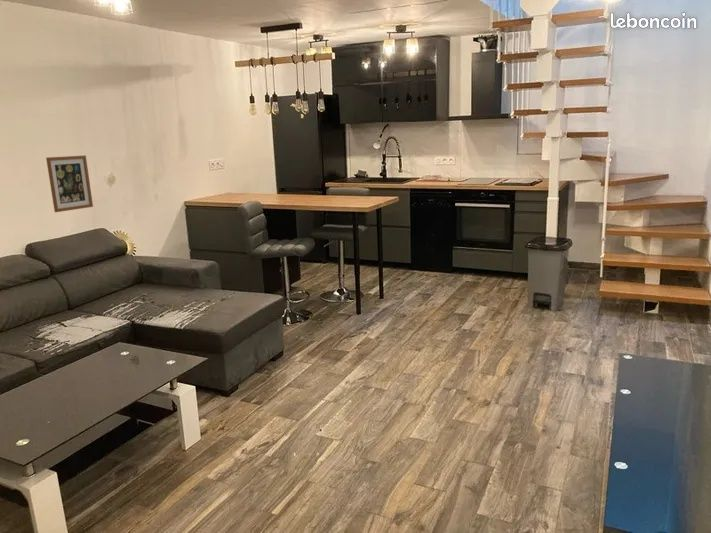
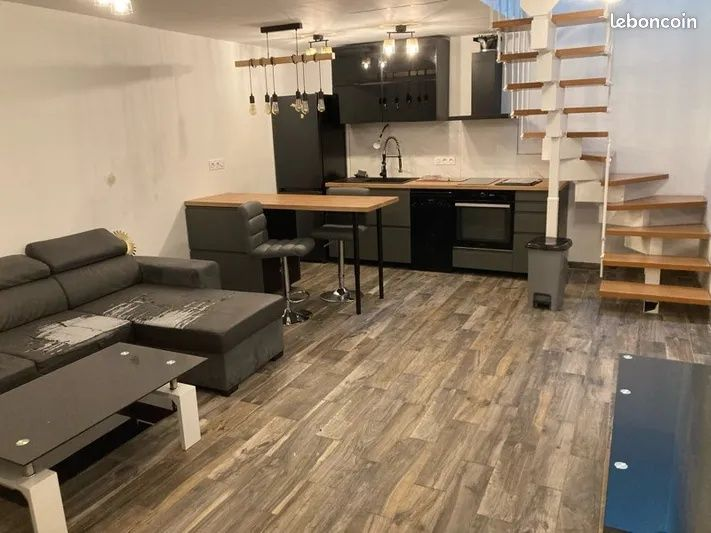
- wall art [45,154,94,213]
